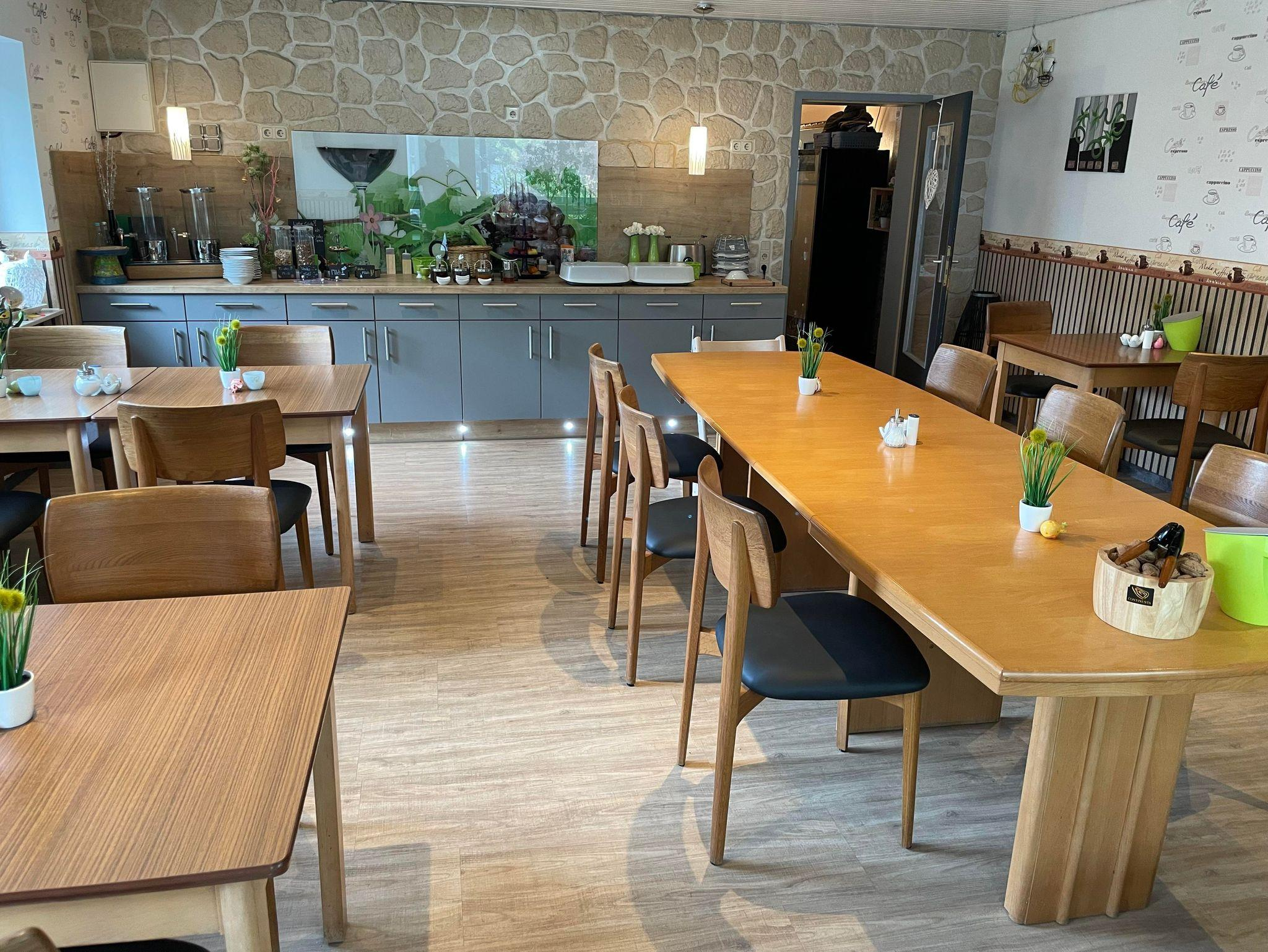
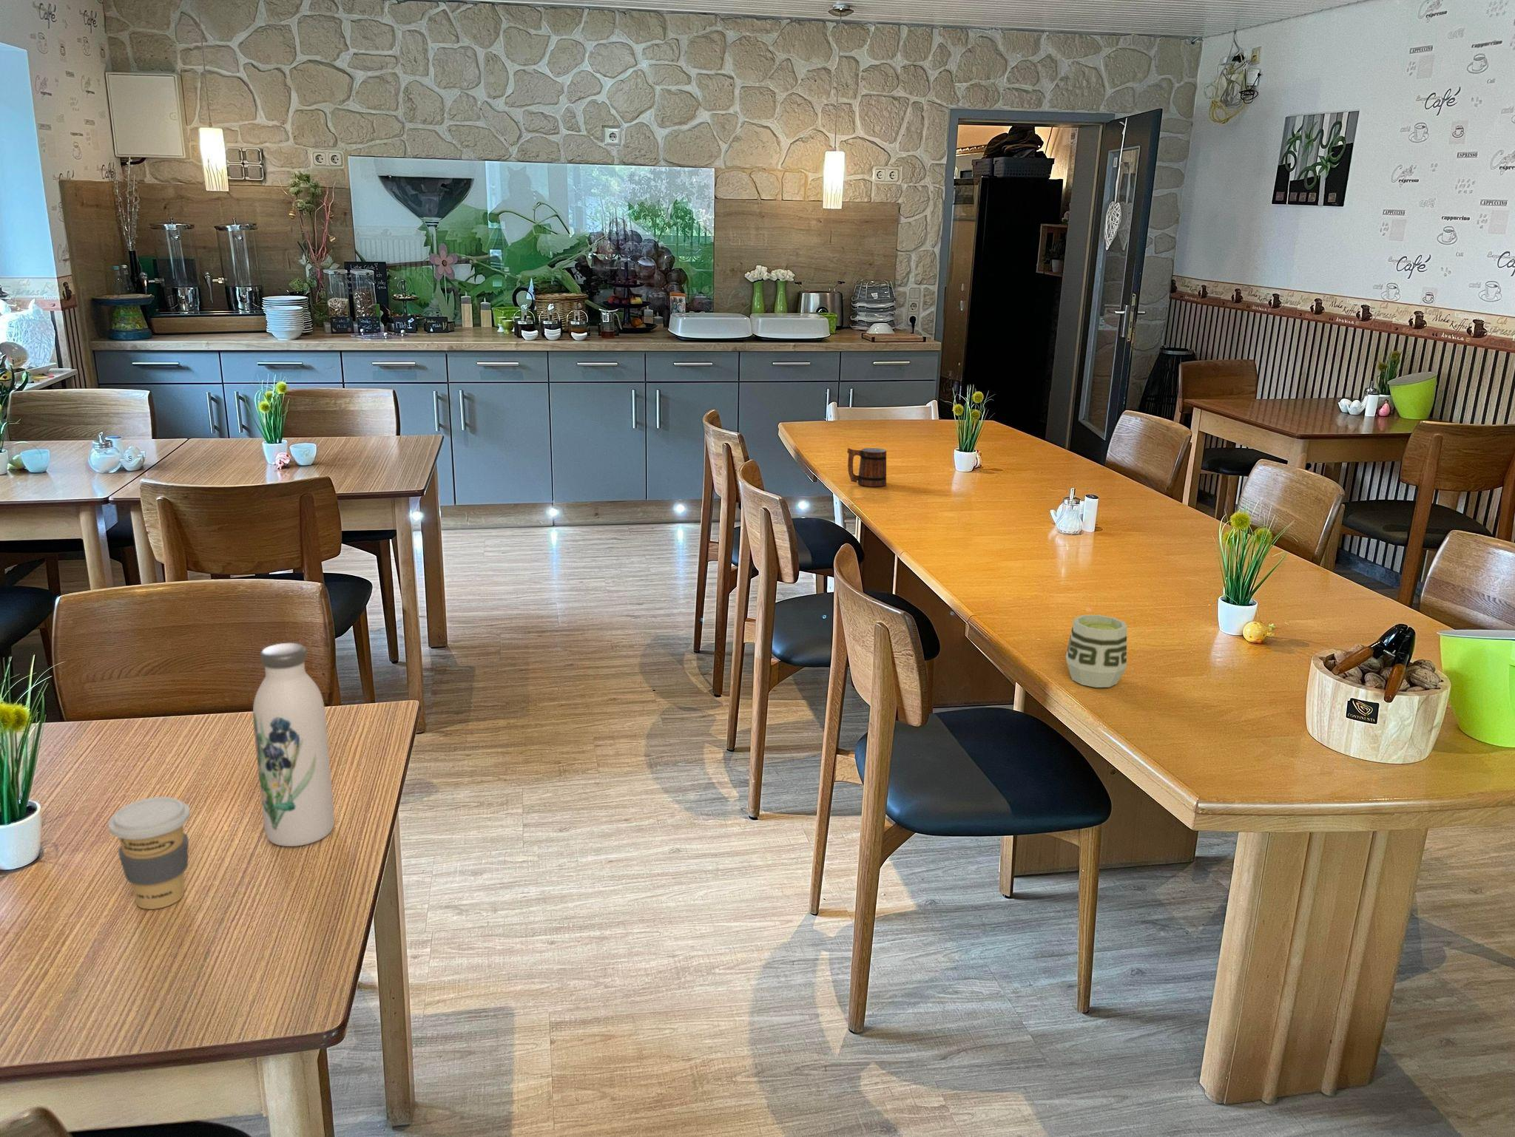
+ cup [1066,614,1128,688]
+ coffee cup [108,797,191,910]
+ mug [846,447,887,487]
+ water bottle [252,643,335,847]
